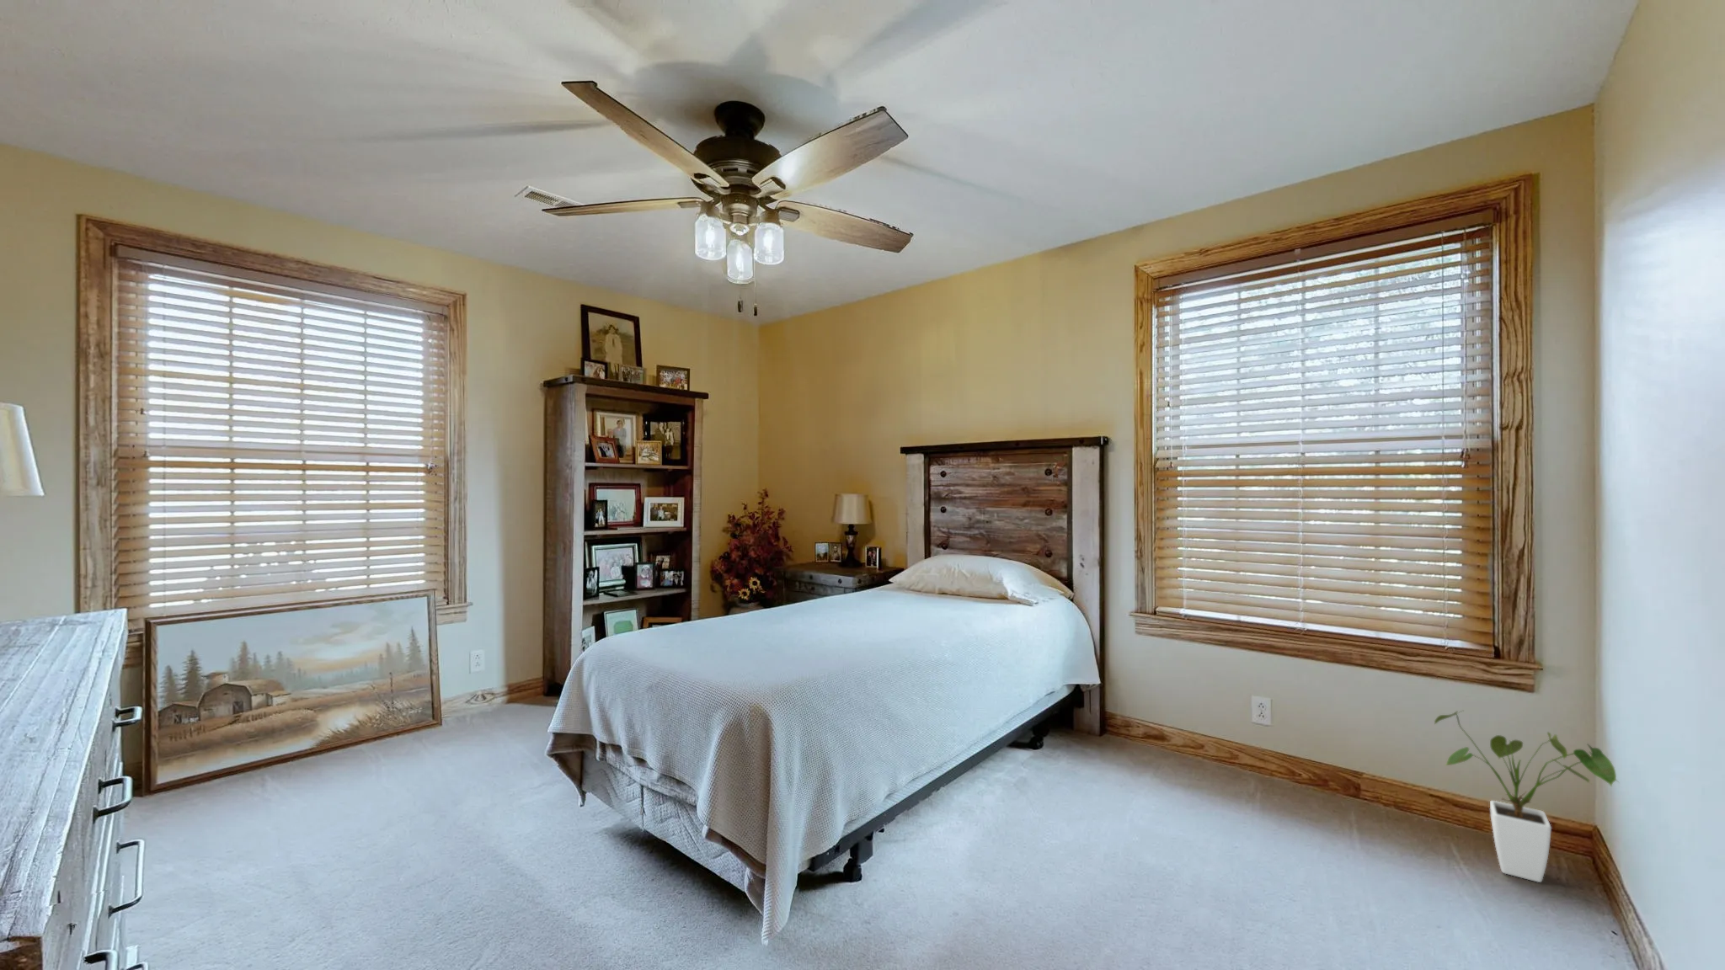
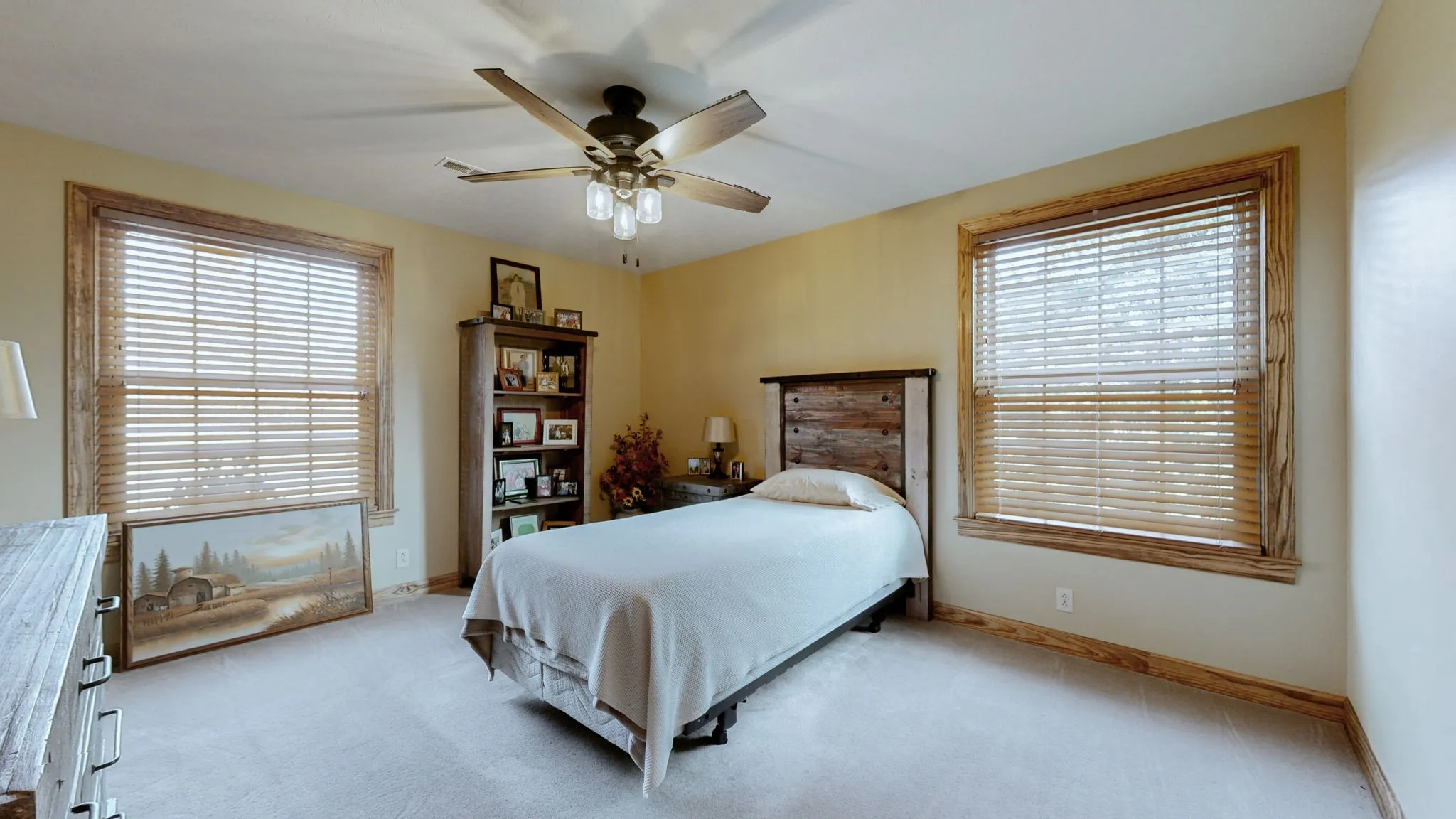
- house plant [1434,709,1620,884]
